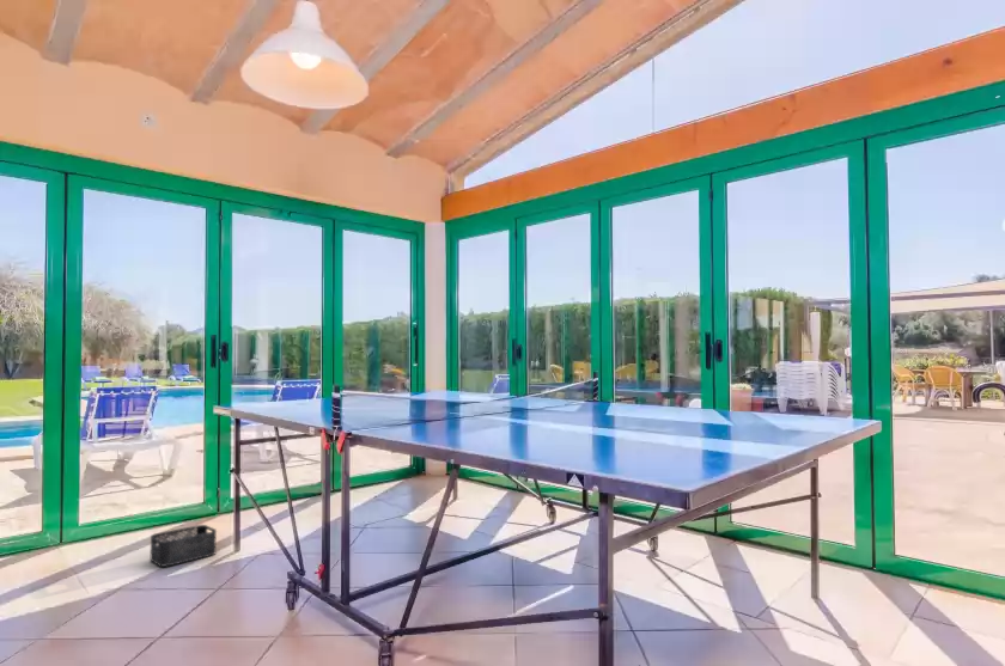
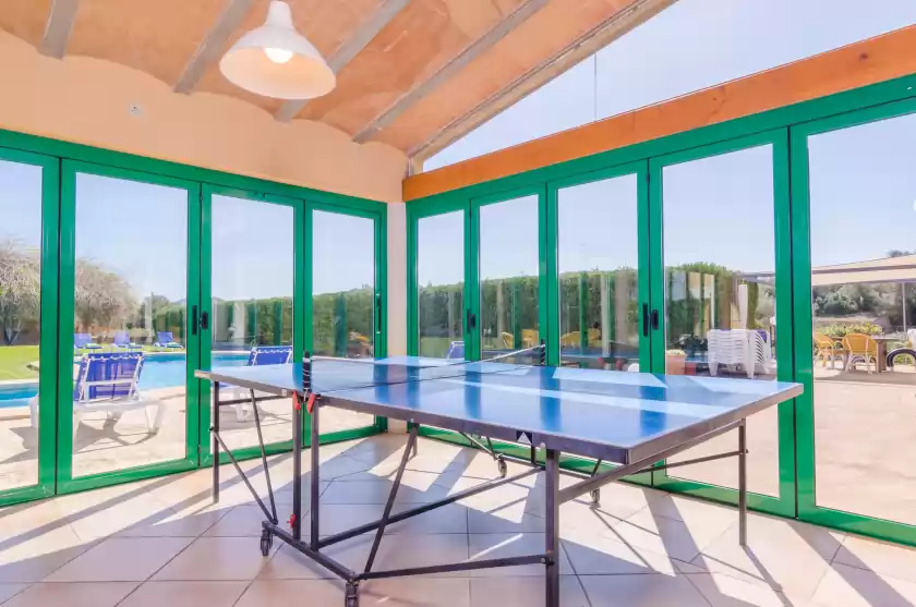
- storage bin [148,524,218,568]
